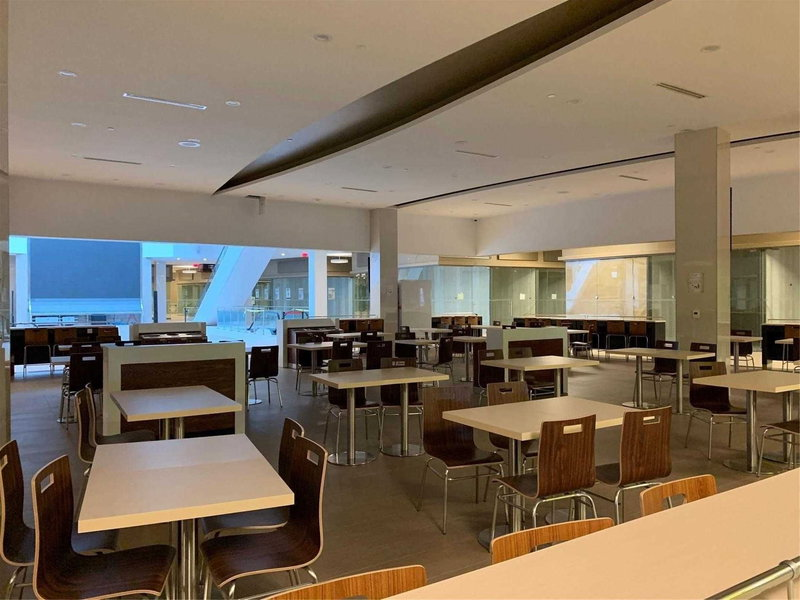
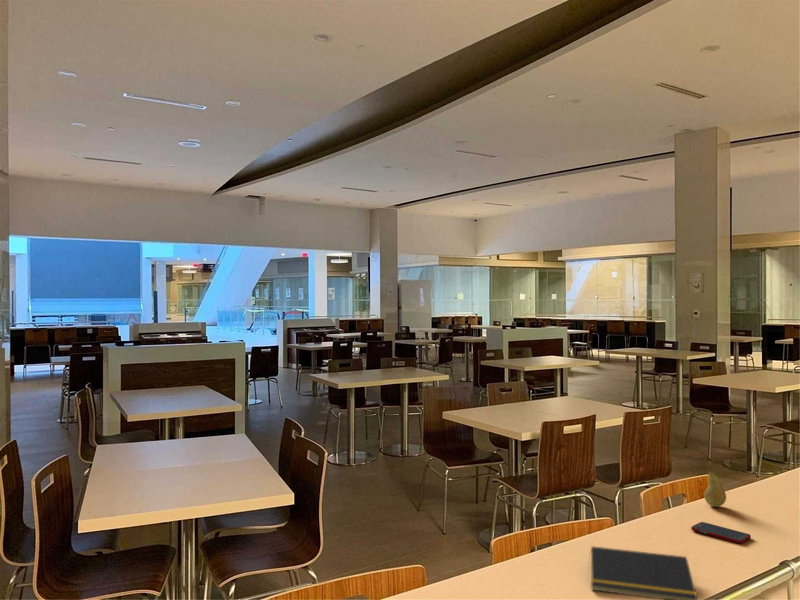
+ fruit [703,470,727,508]
+ notepad [588,545,698,600]
+ cell phone [690,521,752,544]
